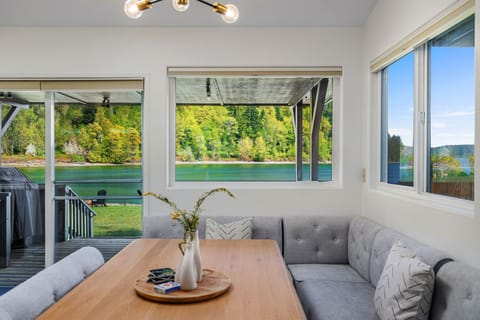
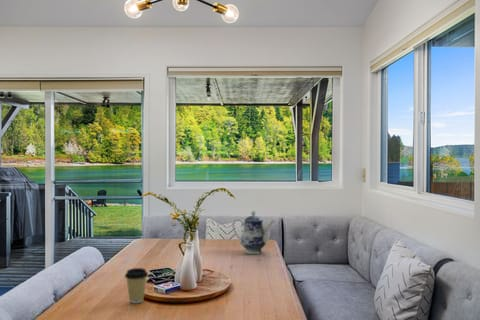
+ teapot [231,210,276,255]
+ coffee cup [124,267,149,304]
